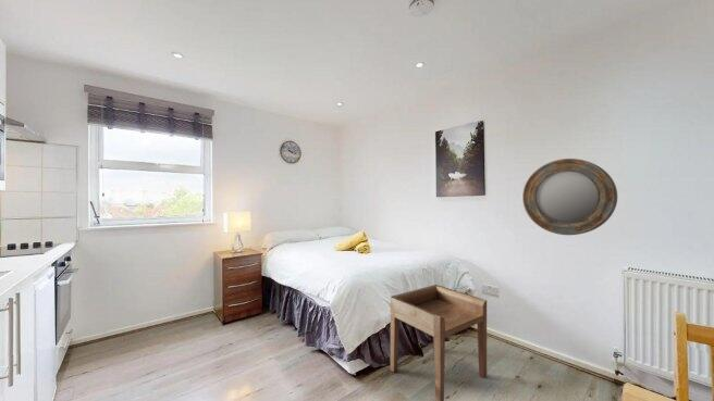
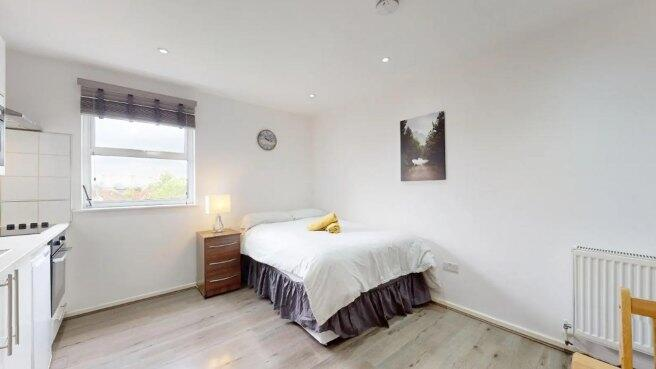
- side table [390,284,488,401]
- home mirror [521,158,618,236]
